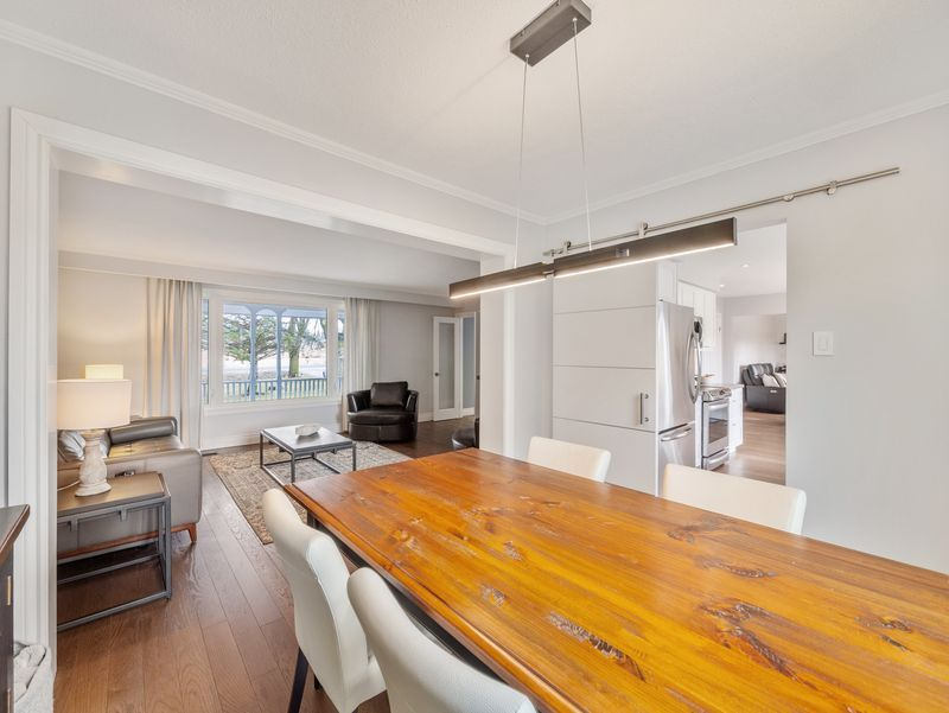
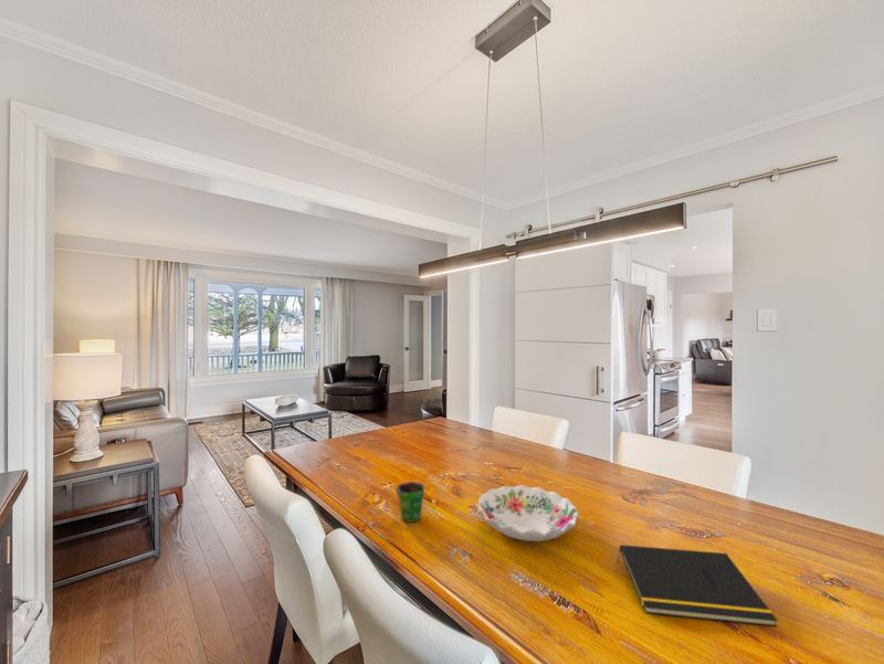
+ notepad [615,544,779,628]
+ cup [394,481,427,524]
+ decorative bowl [477,484,580,542]
